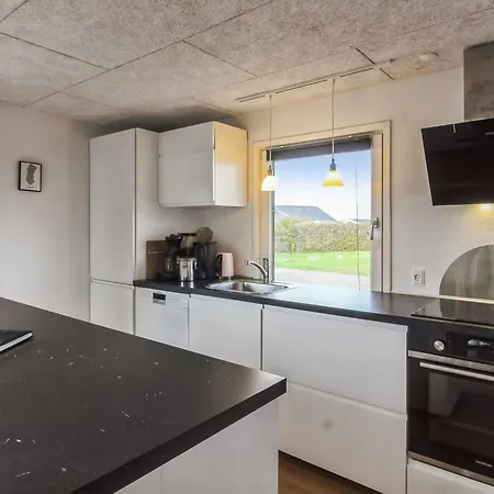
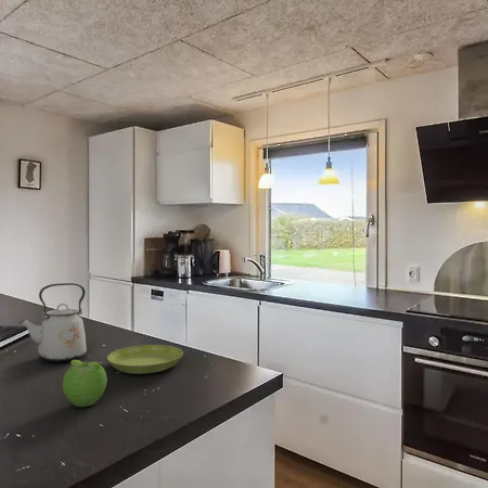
+ fruit [62,357,108,408]
+ saucer [106,344,184,375]
+ kettle [18,282,88,363]
